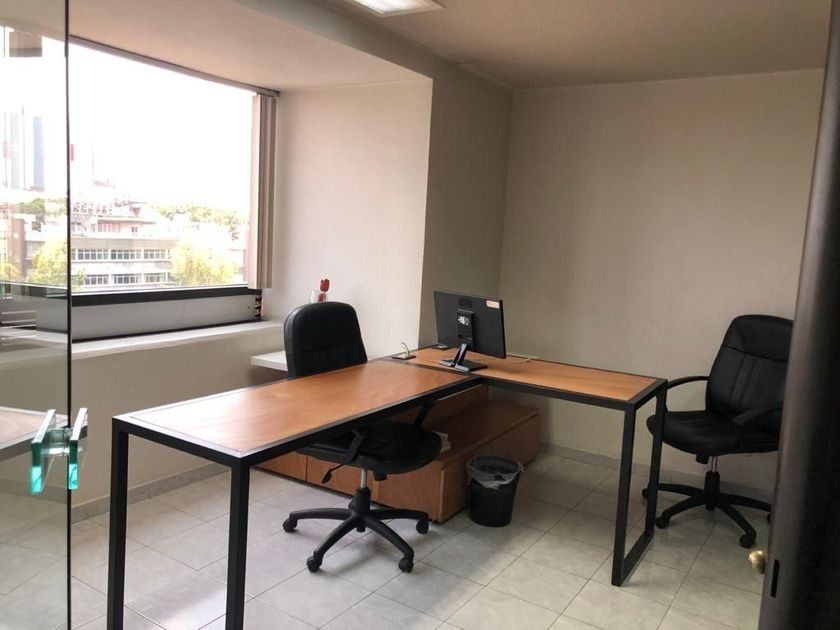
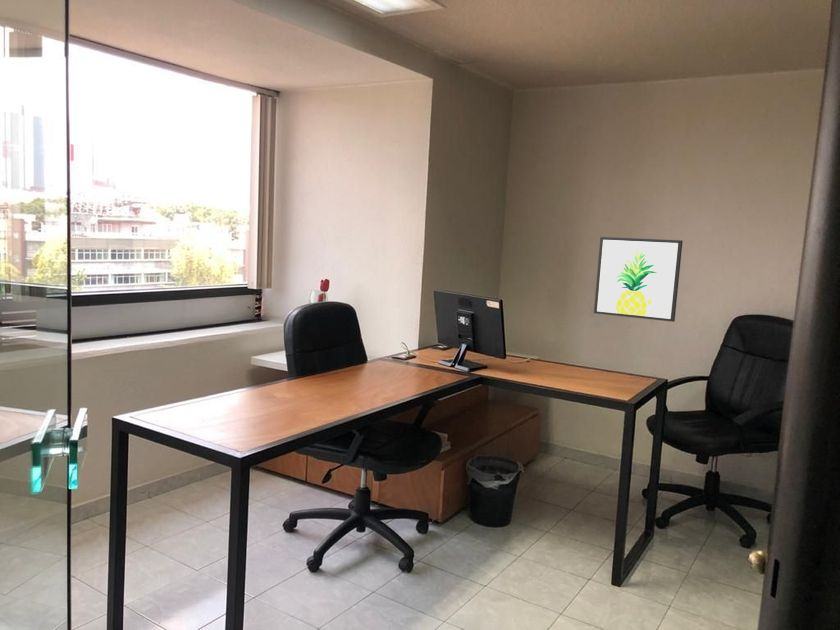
+ wall art [593,236,684,323]
